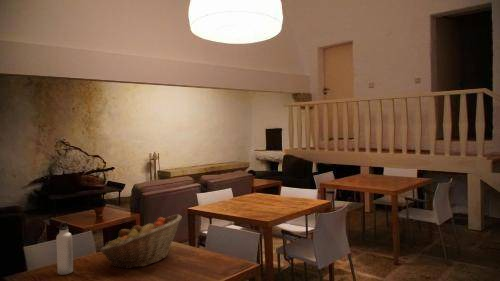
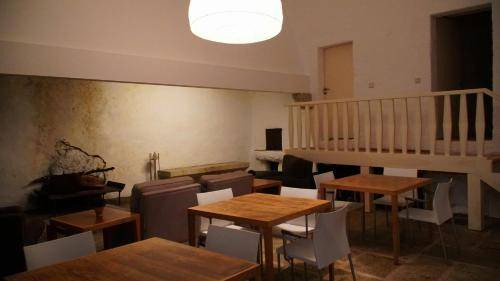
- water bottle [55,221,74,276]
- fruit basket [99,213,183,270]
